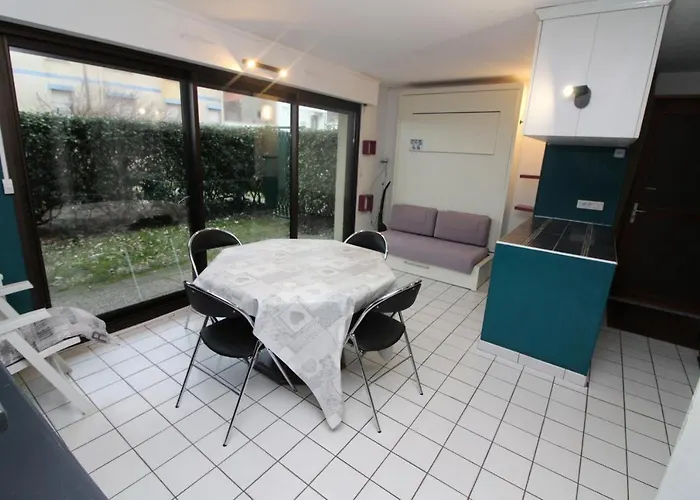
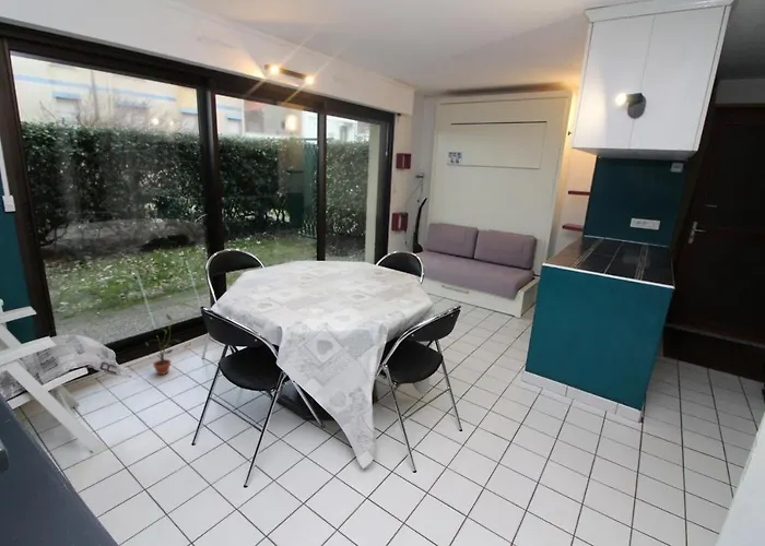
+ potted plant [144,313,183,376]
